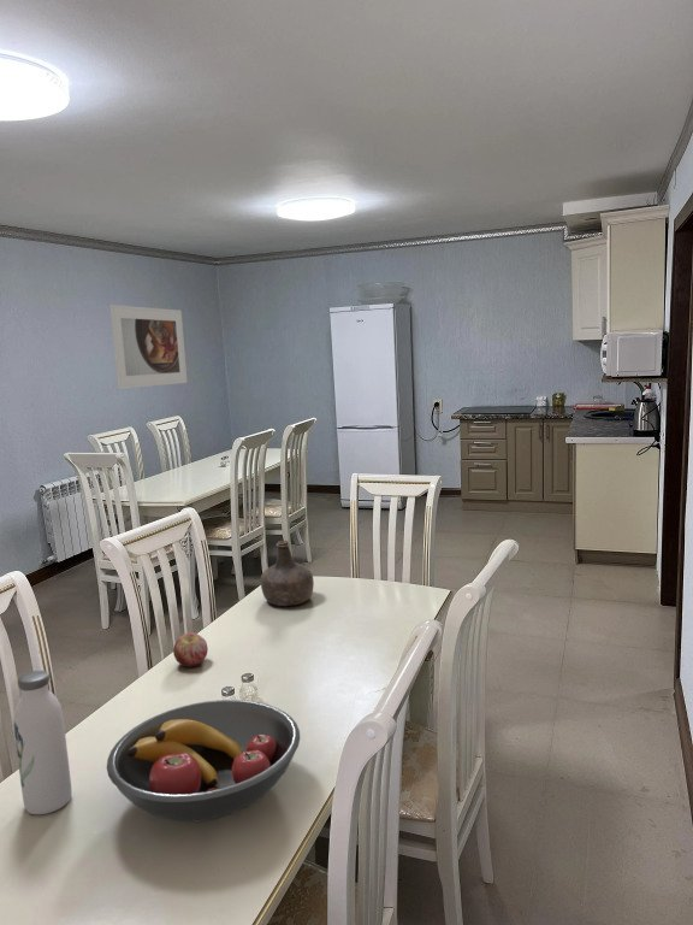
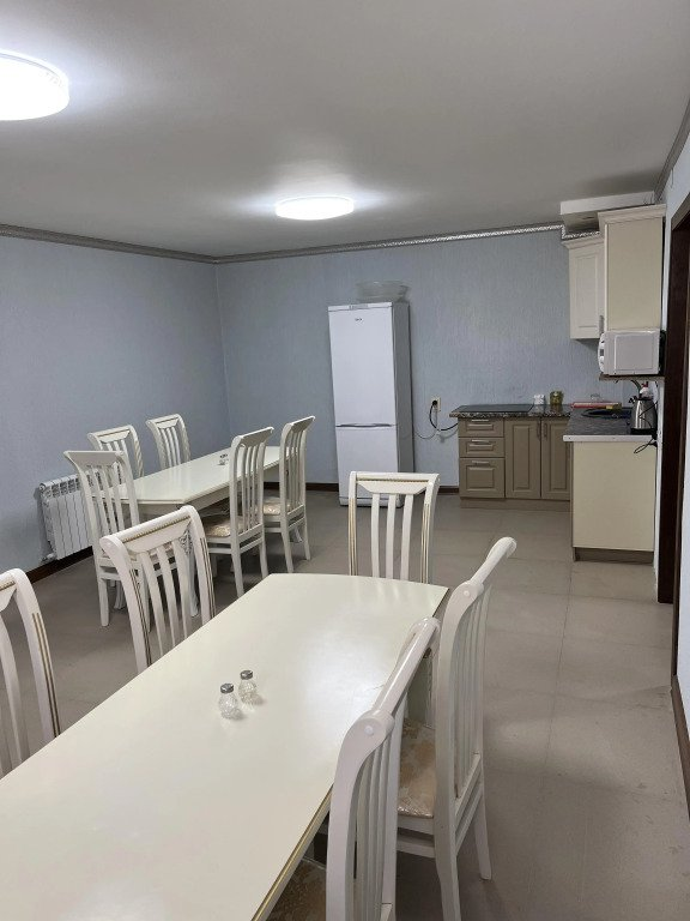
- fruit bowl [106,699,301,823]
- apple [172,631,209,668]
- bottle [260,538,315,607]
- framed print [108,304,188,390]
- water bottle [12,670,72,815]
